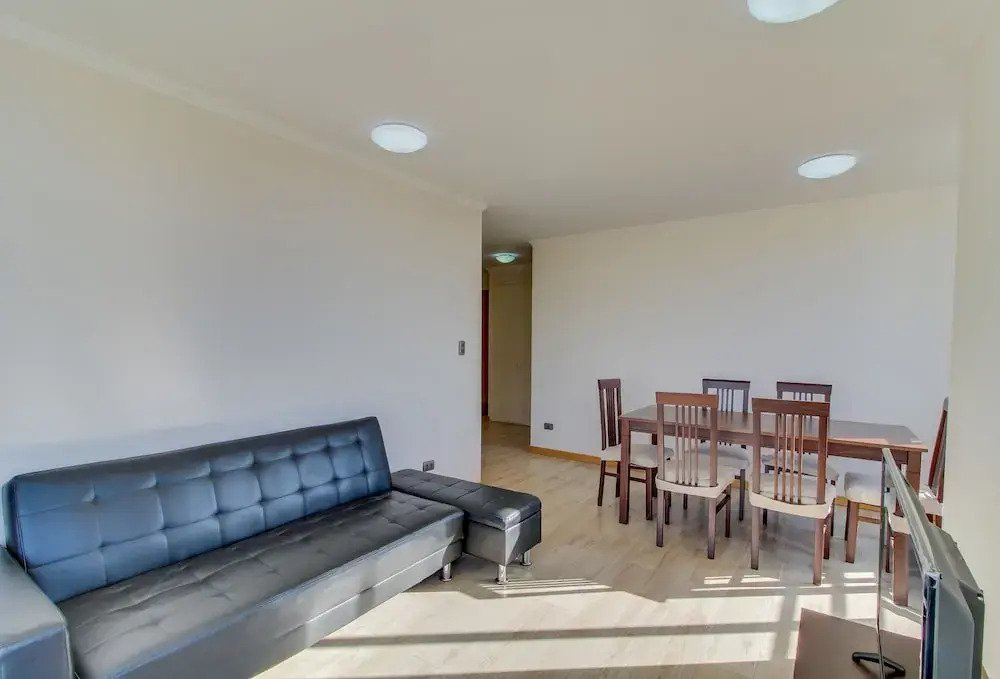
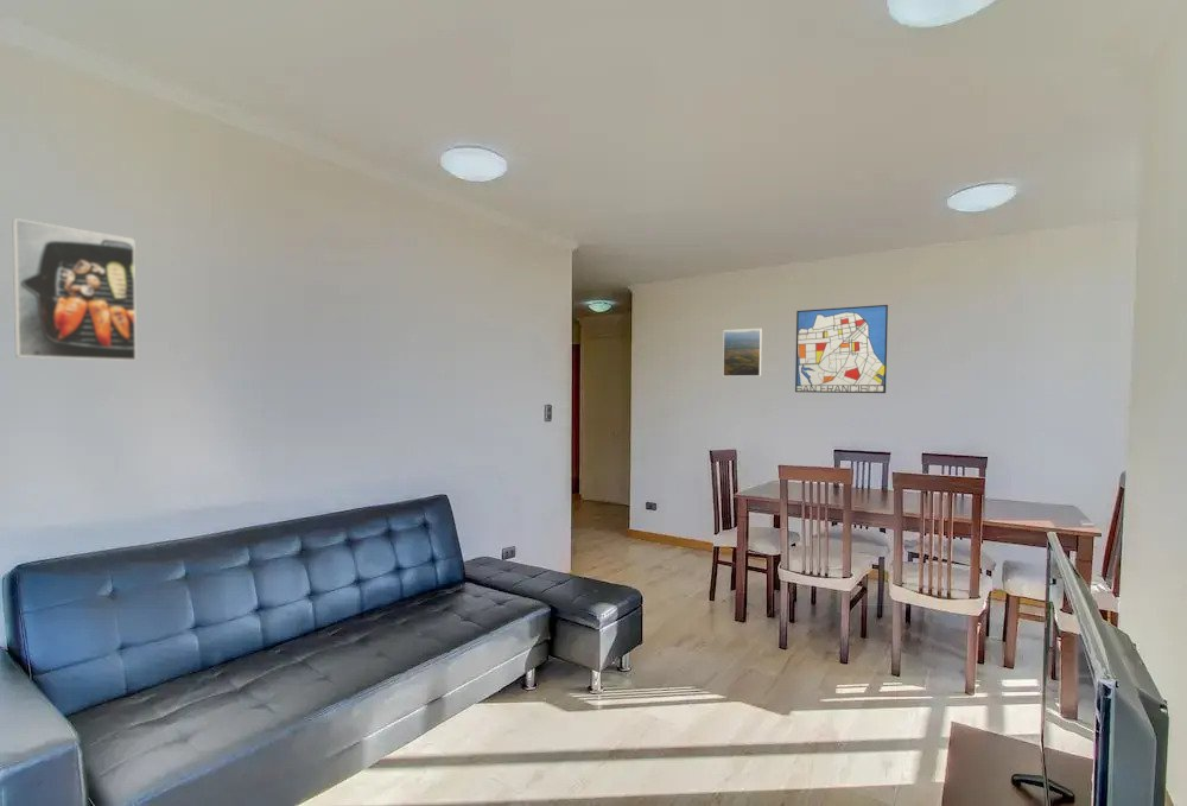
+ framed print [11,217,138,362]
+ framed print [722,328,763,377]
+ wall art [794,304,889,394]
